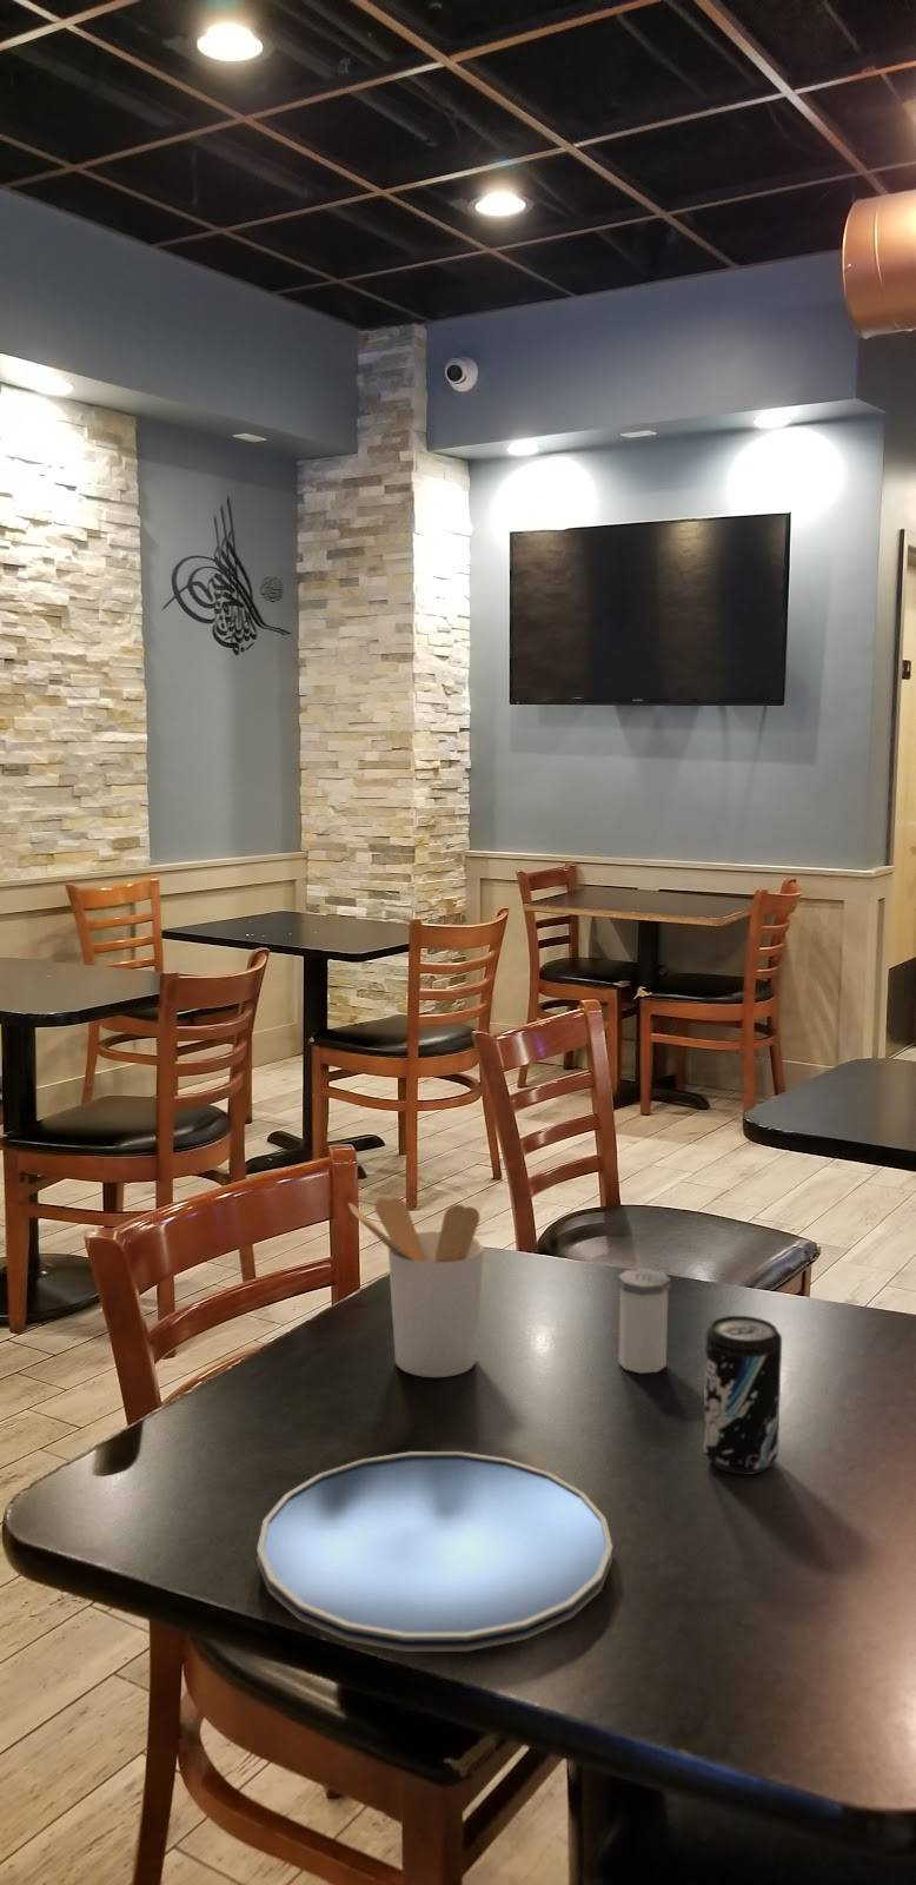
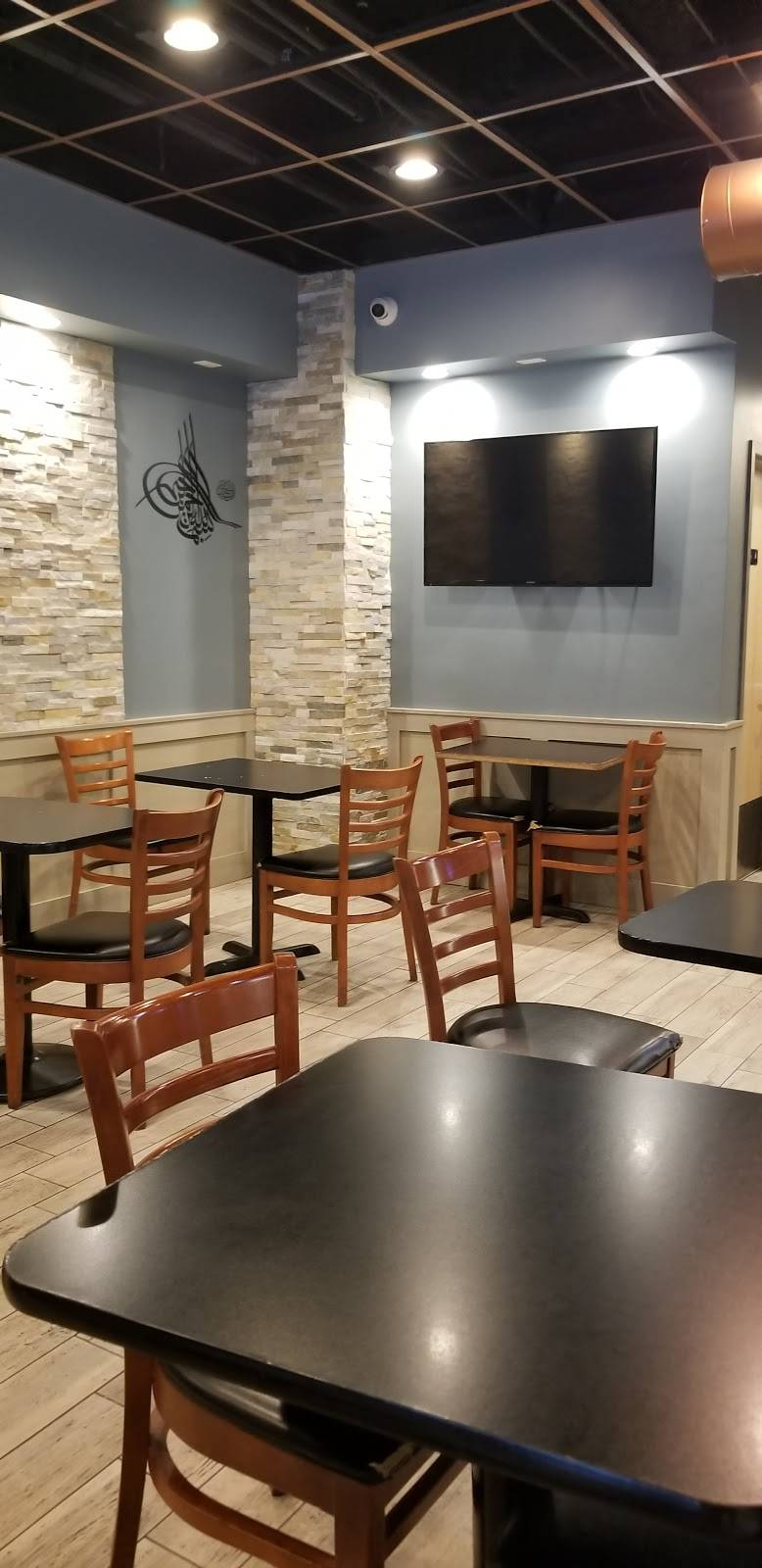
- salt shaker [617,1267,672,1375]
- plate [256,1450,613,1653]
- utensil holder [347,1197,486,1379]
- beverage can [702,1315,783,1476]
